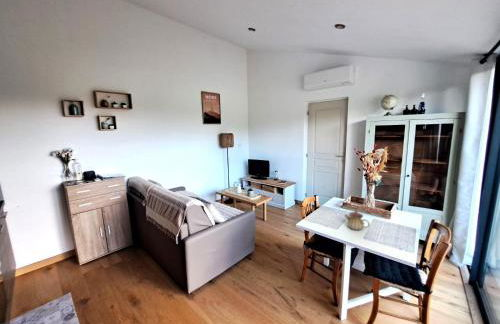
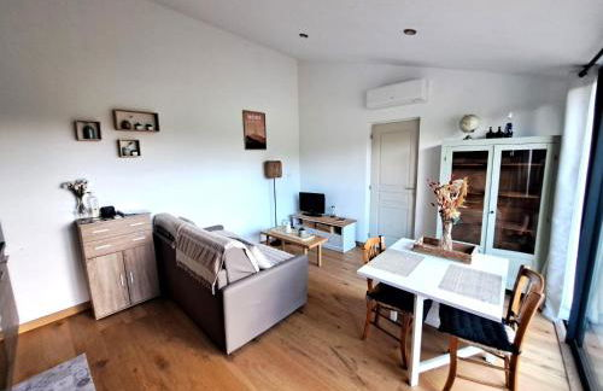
- teapot [344,209,371,231]
